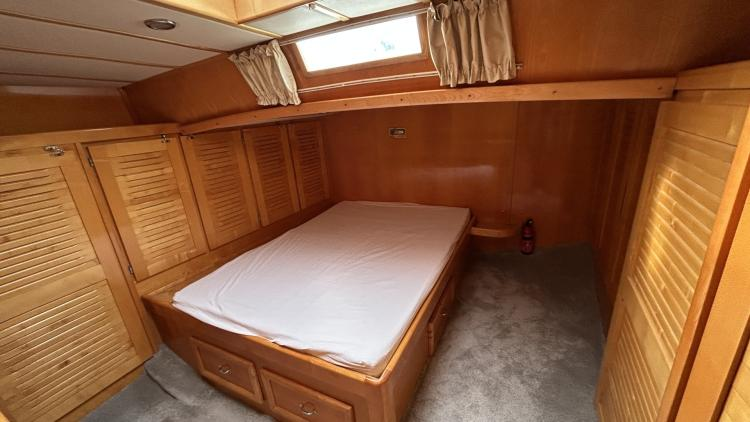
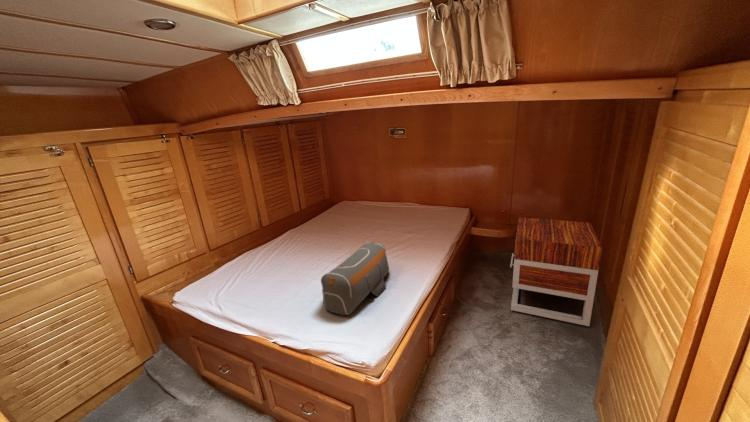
+ nightstand [509,216,603,327]
+ duffel bag [320,241,390,316]
